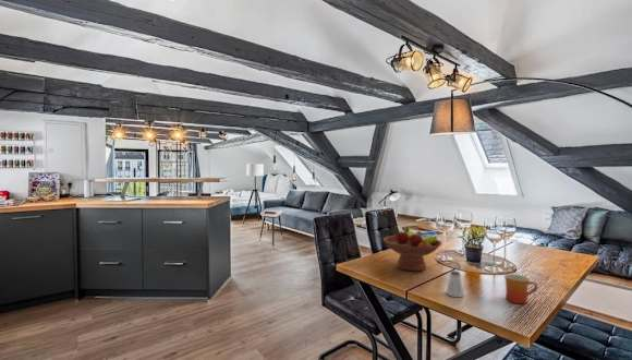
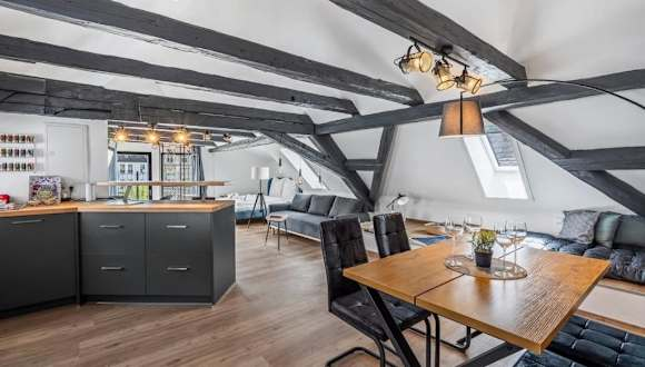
- fruit bowl [382,226,442,272]
- mug [503,273,538,304]
- saltshaker [446,269,465,298]
